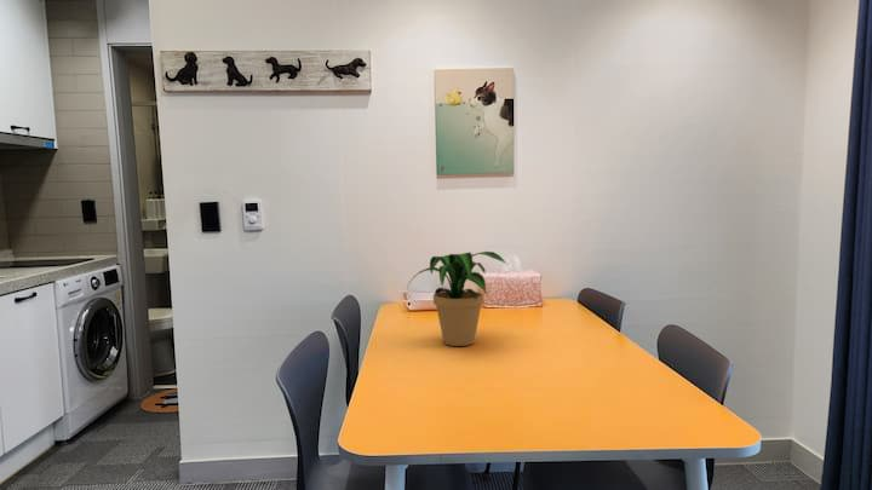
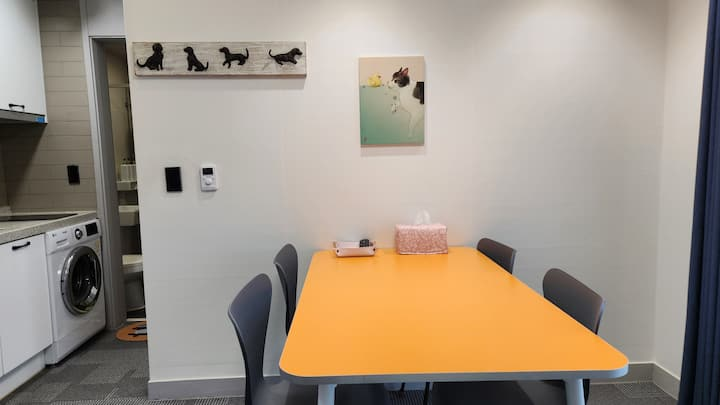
- potted plant [406,250,507,347]
